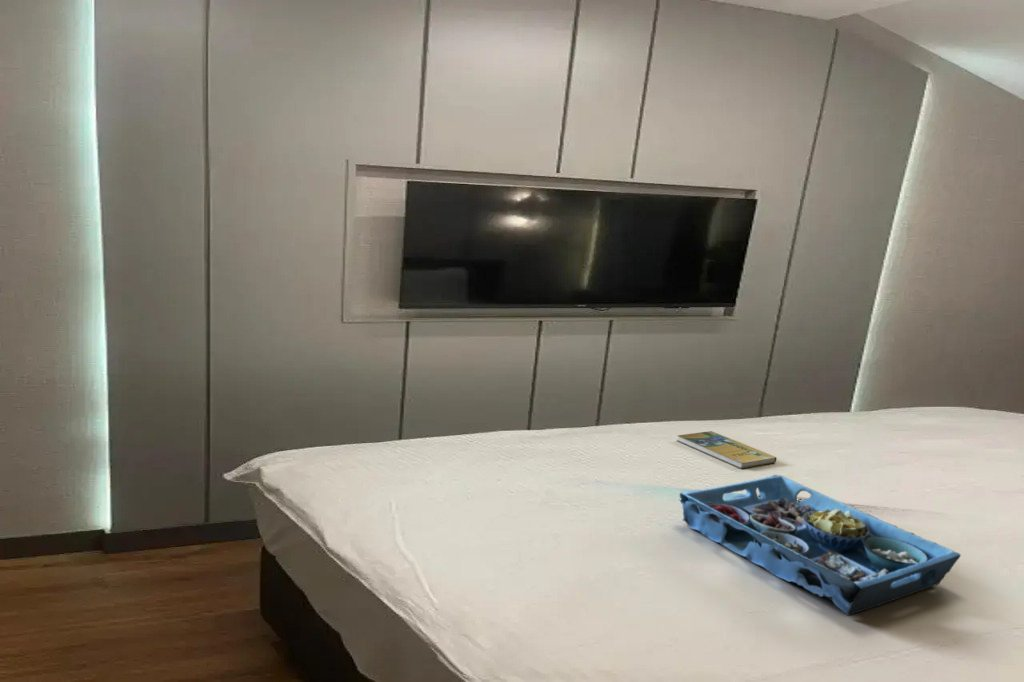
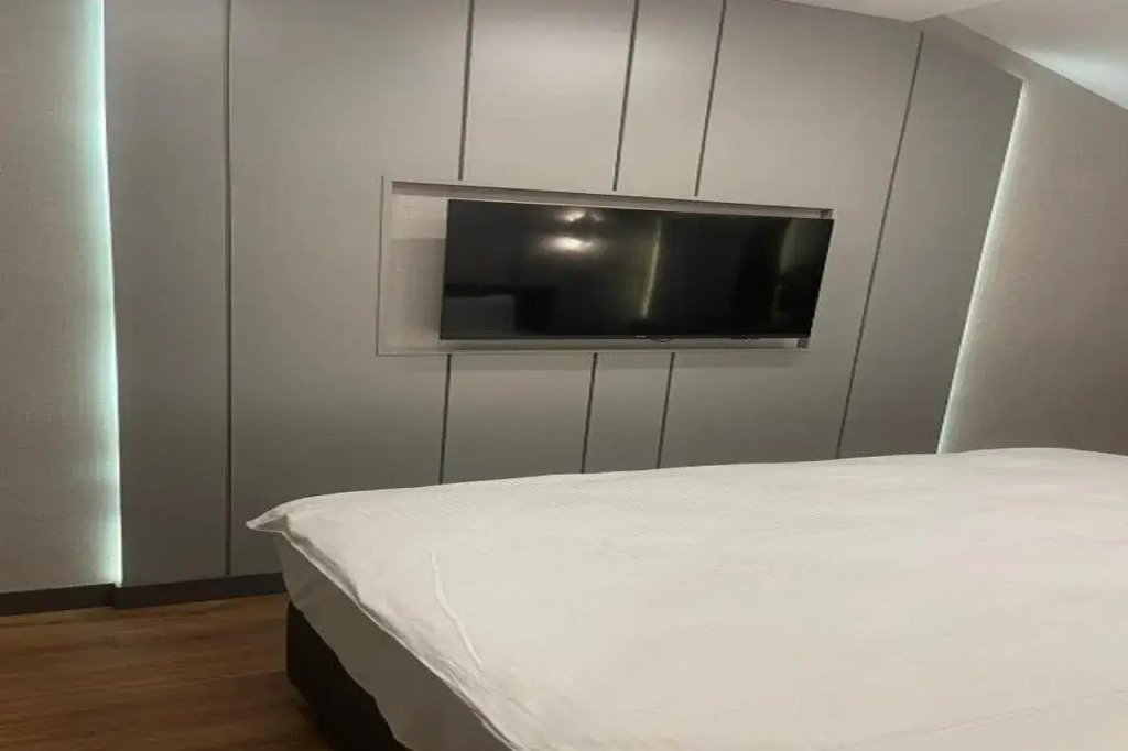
- serving tray [679,474,962,617]
- booklet [676,430,777,469]
